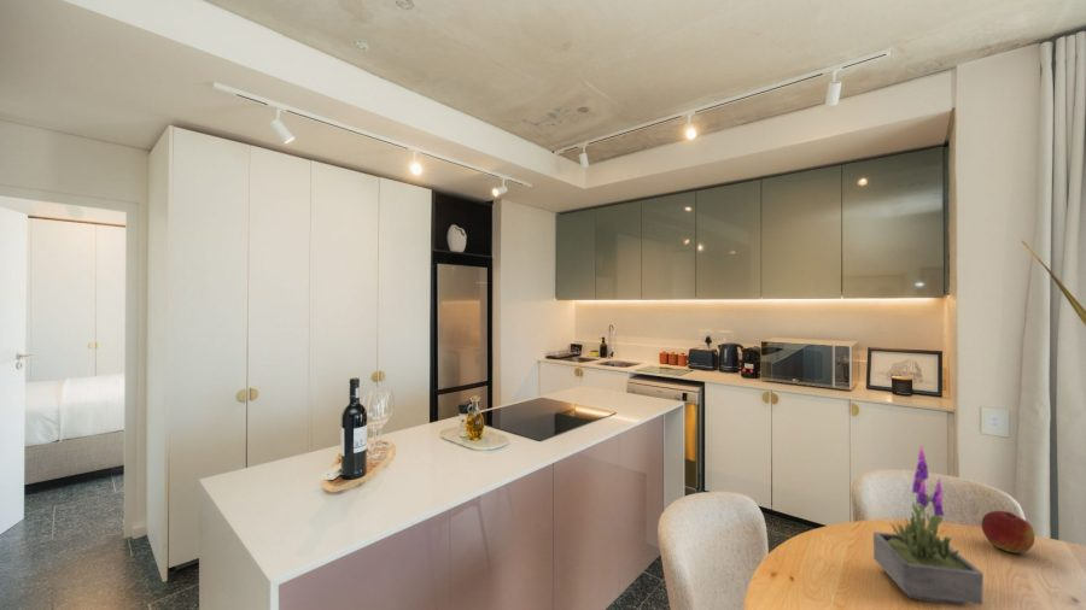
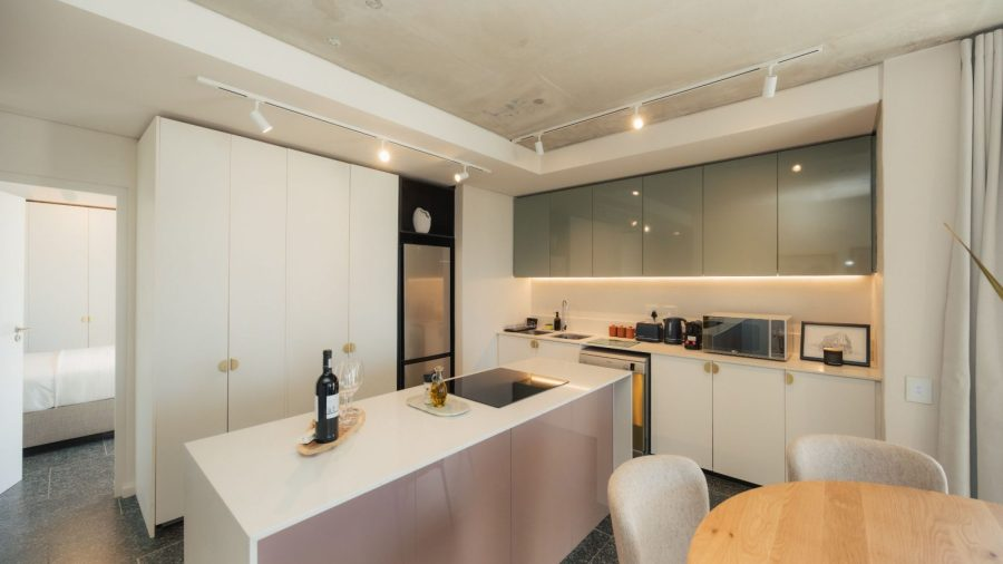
- apple [980,510,1035,555]
- potted plant [872,446,985,608]
